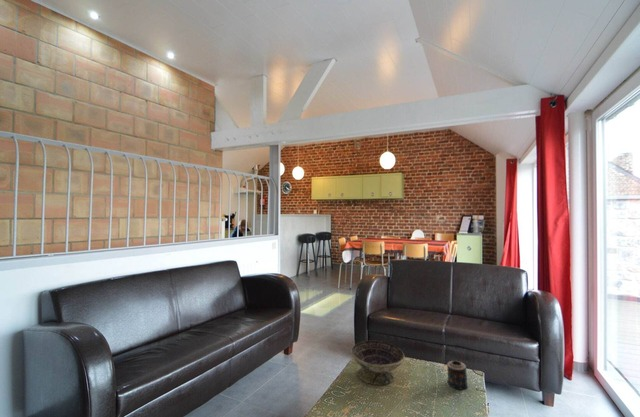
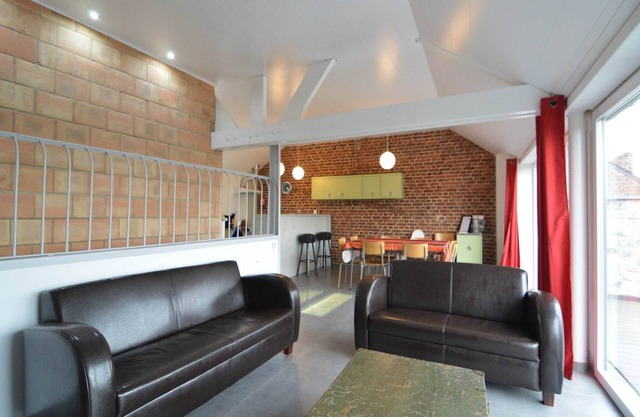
- decorative bowl [350,340,406,386]
- candle [446,360,469,390]
